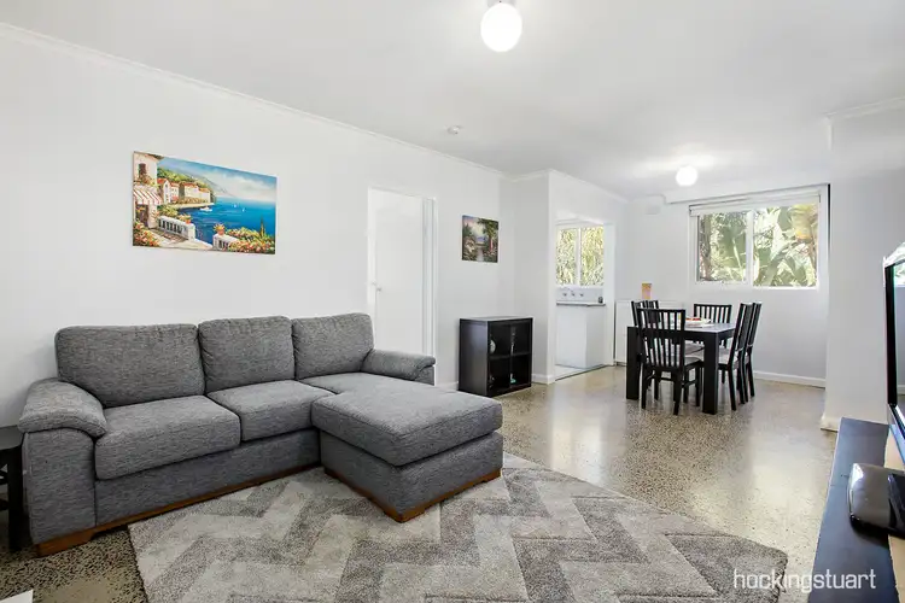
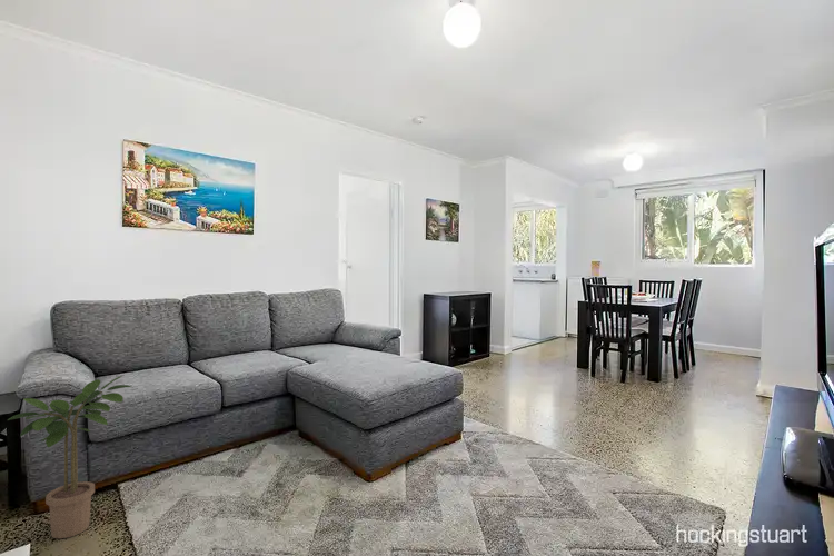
+ potted plant [7,375,133,539]
